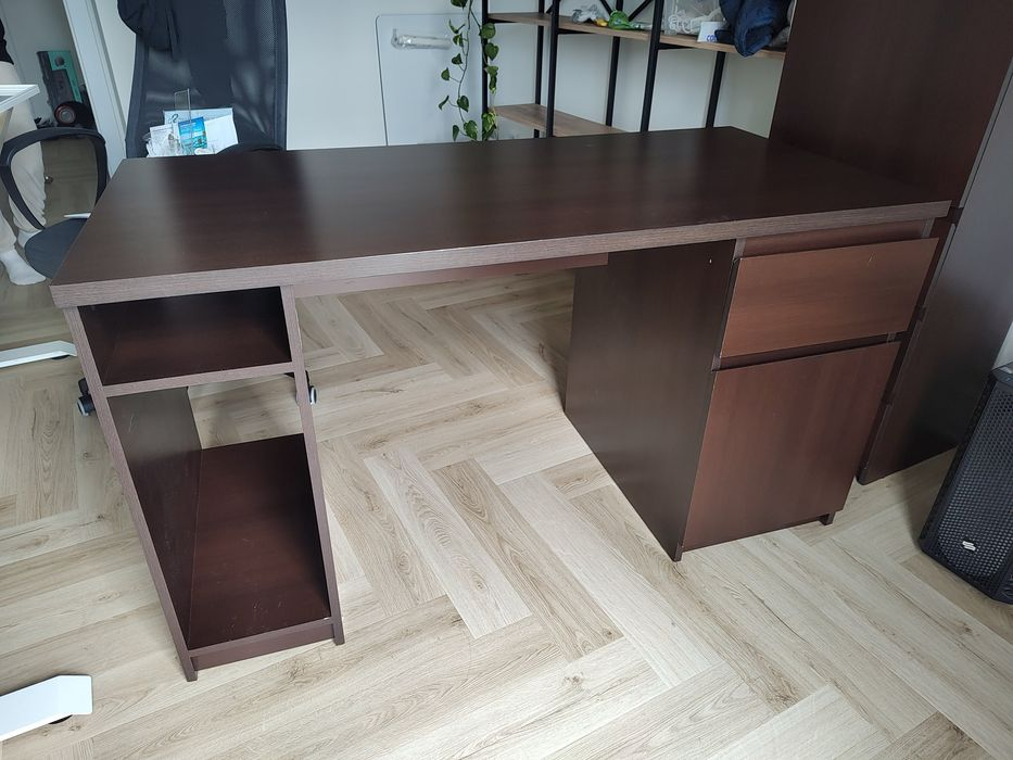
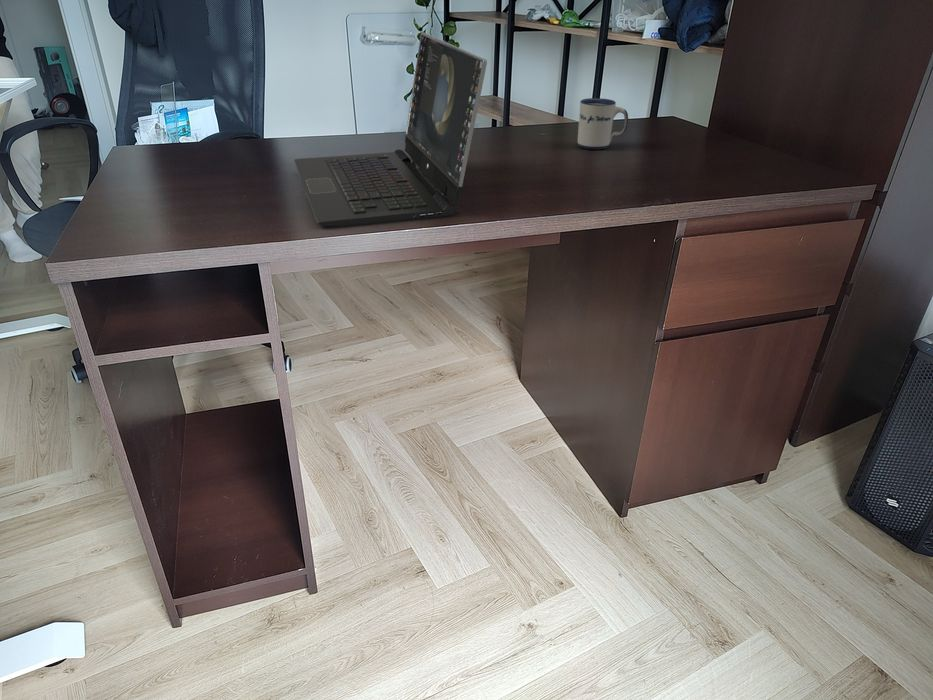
+ laptop [293,31,488,228]
+ mug [577,97,629,150]
